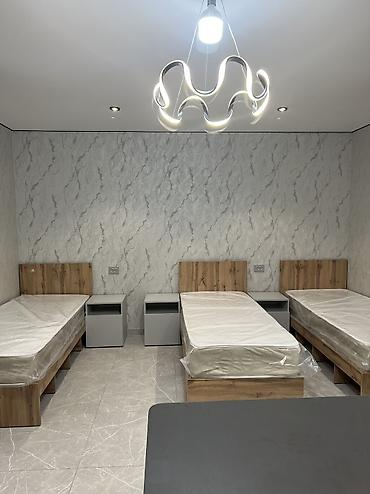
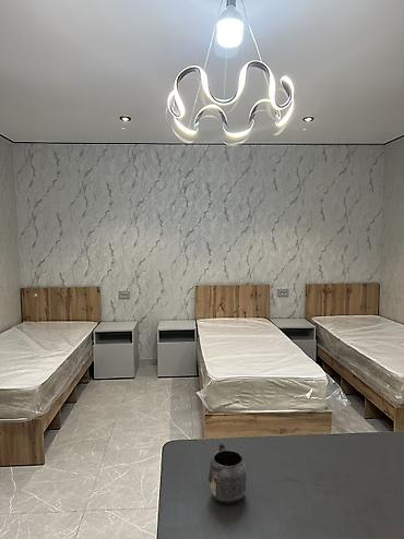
+ mug [207,442,247,506]
